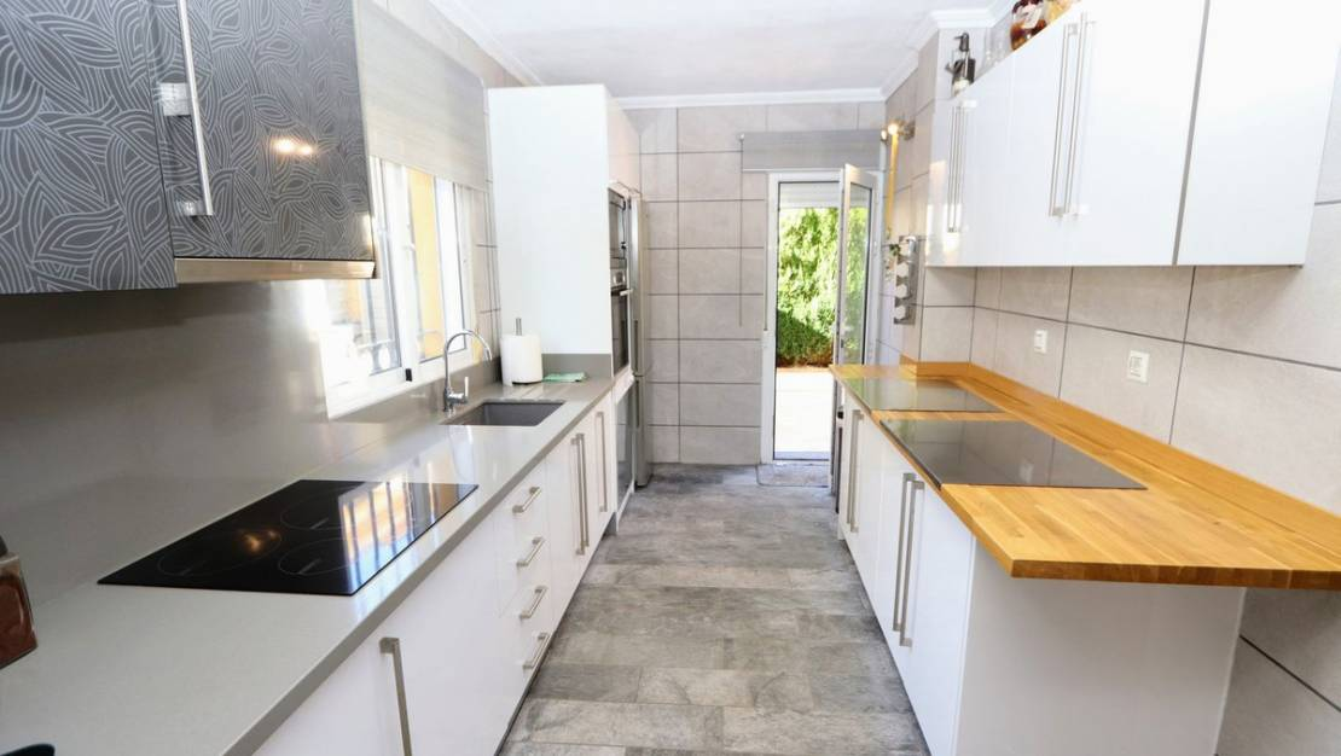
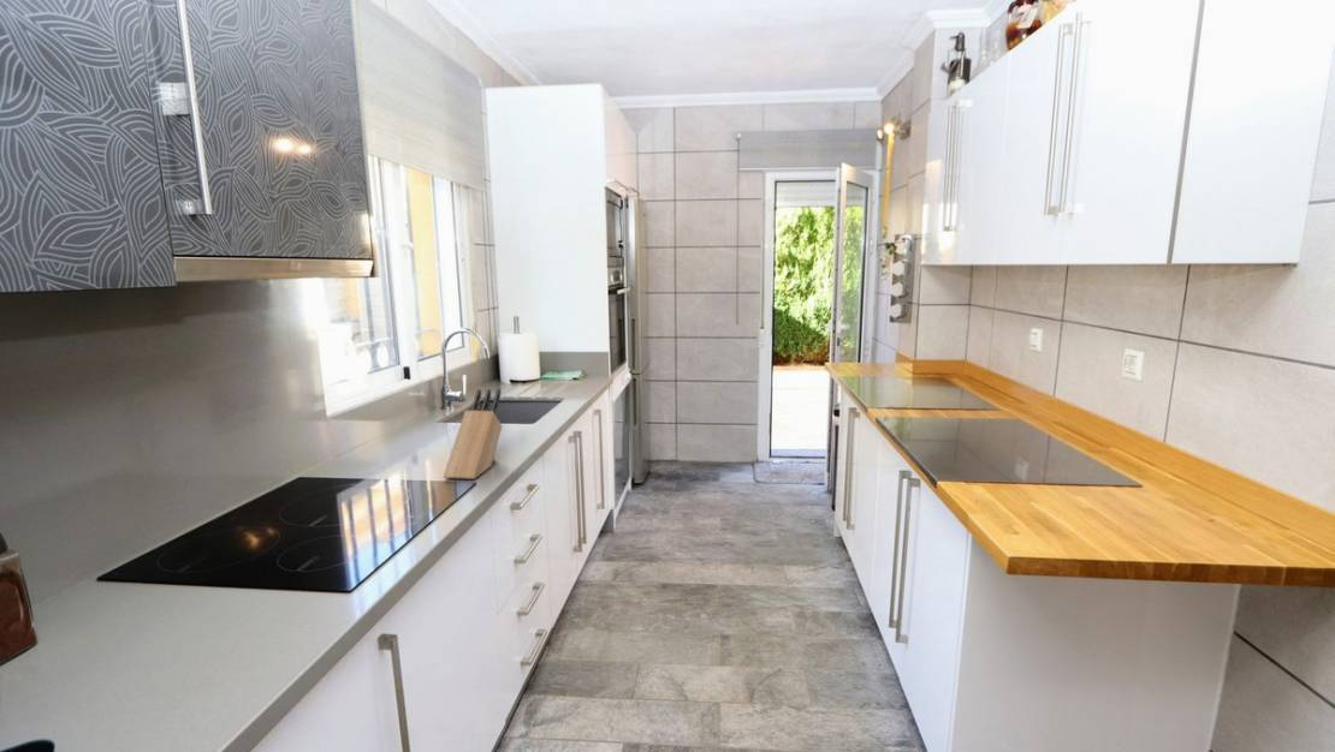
+ knife block [441,388,503,481]
